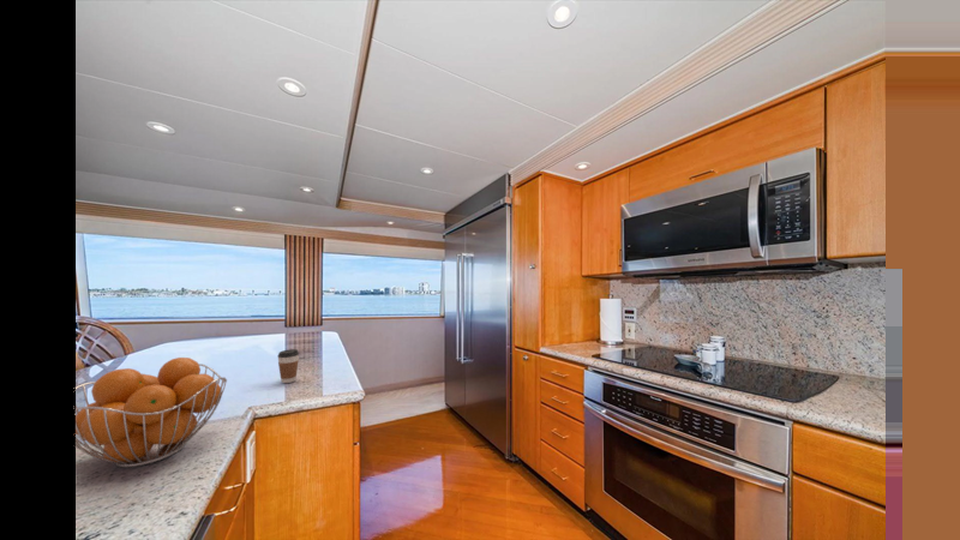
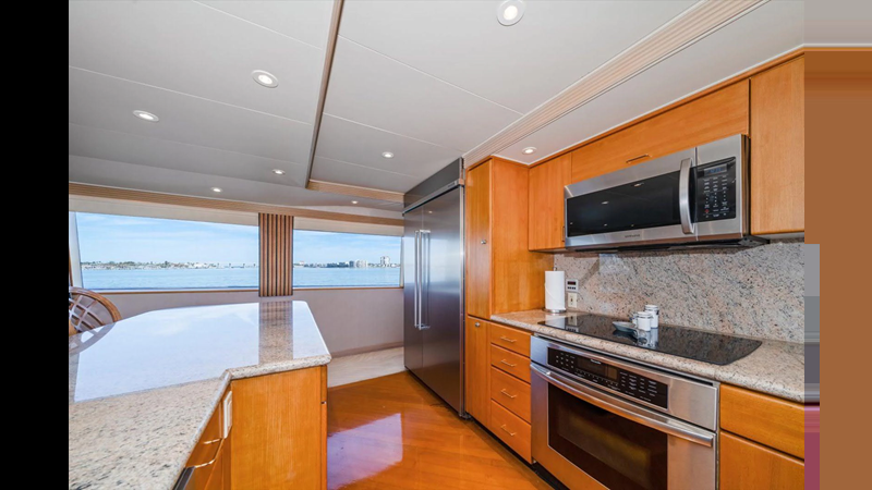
- coffee cup [277,348,300,384]
- fruit basket [74,356,228,469]
